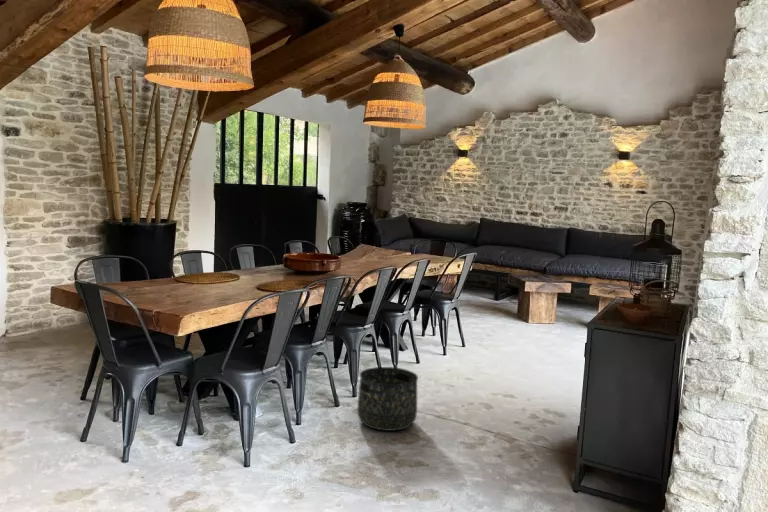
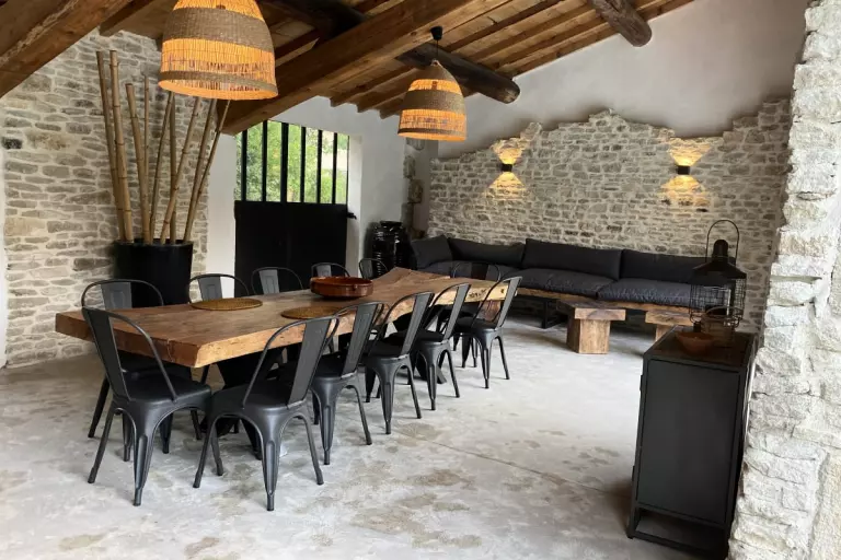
- basket [357,366,419,432]
